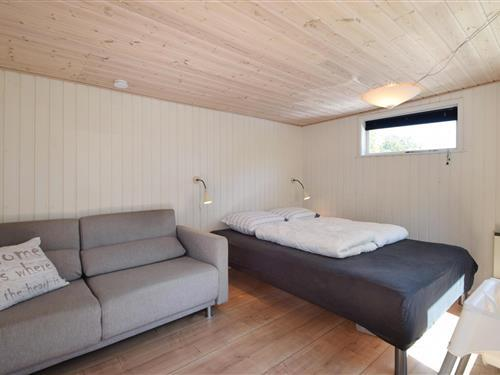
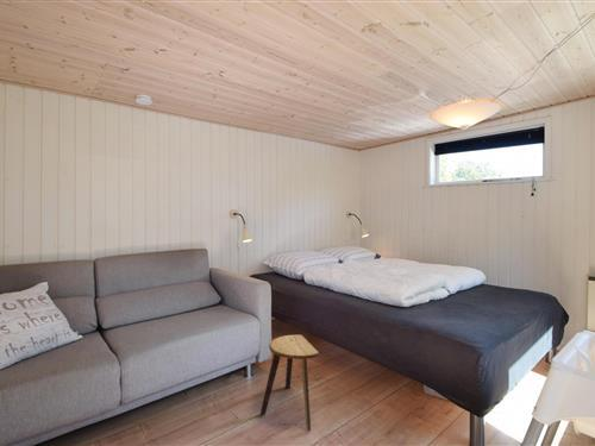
+ stool [259,333,320,433]
